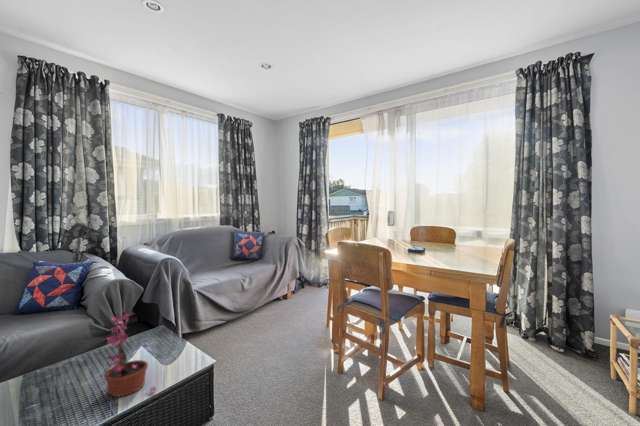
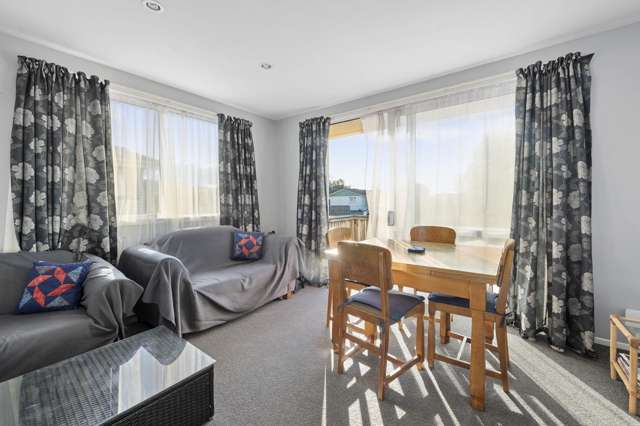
- potted plant [103,313,157,398]
